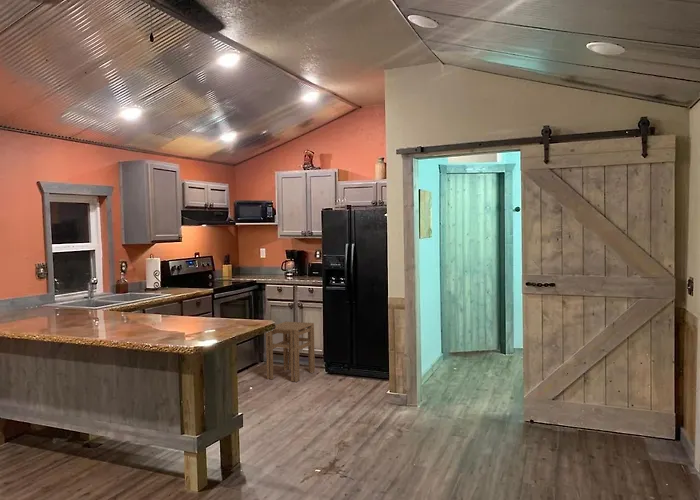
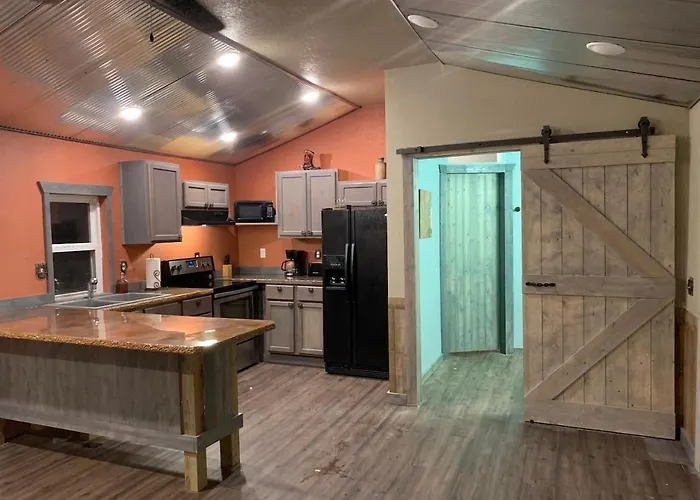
- stool [265,321,316,383]
